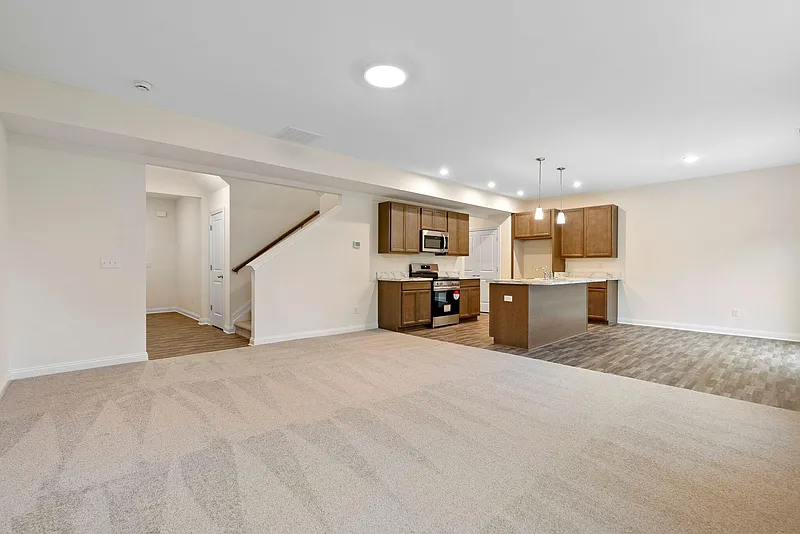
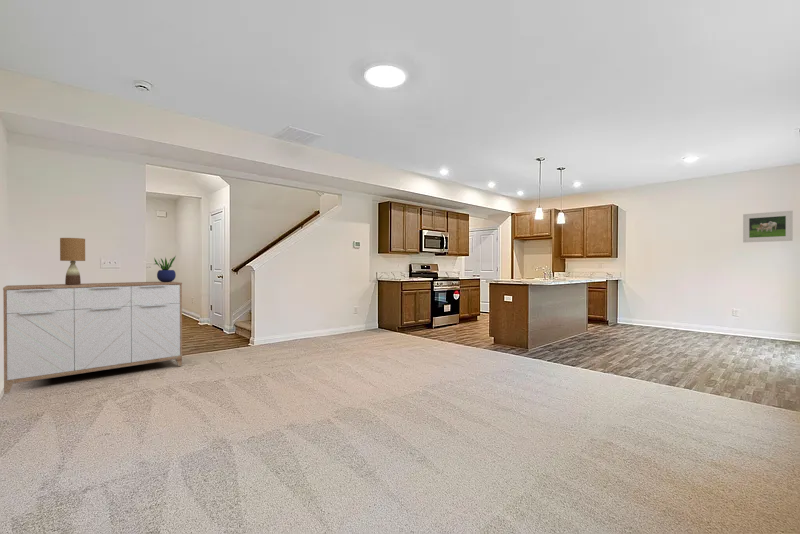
+ potted plant [153,255,177,282]
+ table lamp [59,237,86,285]
+ sideboard [2,281,183,395]
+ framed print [742,210,794,243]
